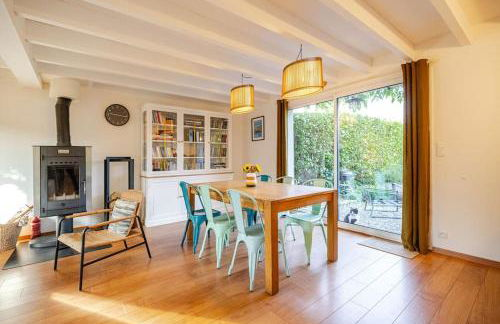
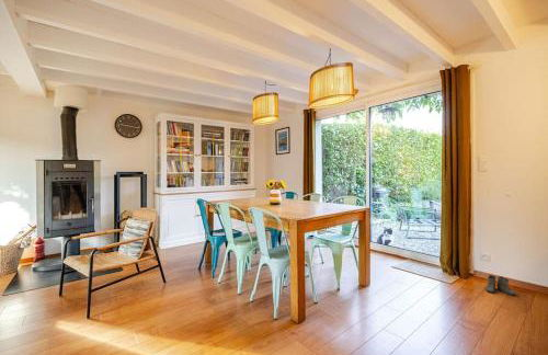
+ boots [484,274,516,297]
